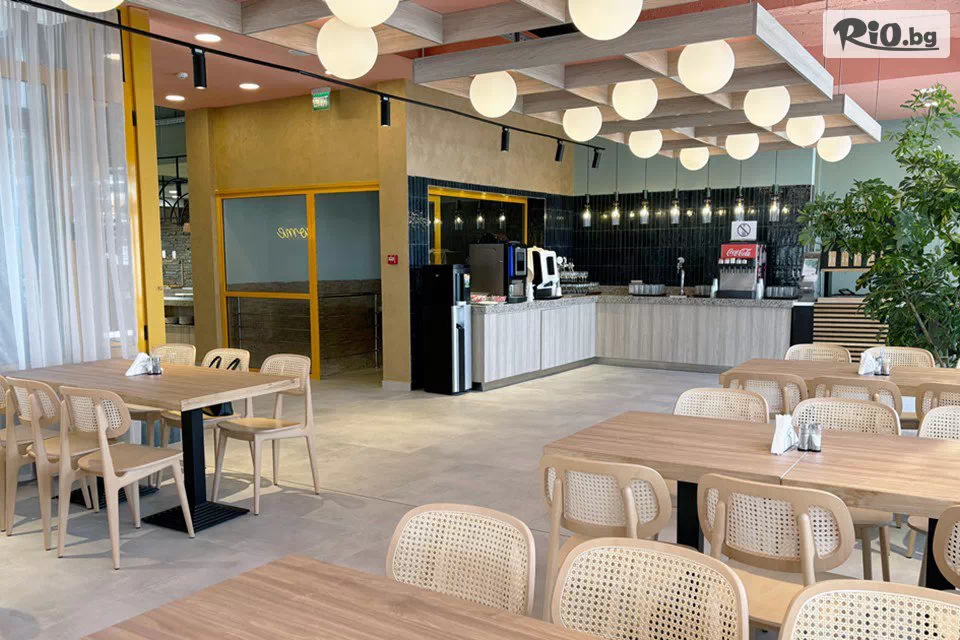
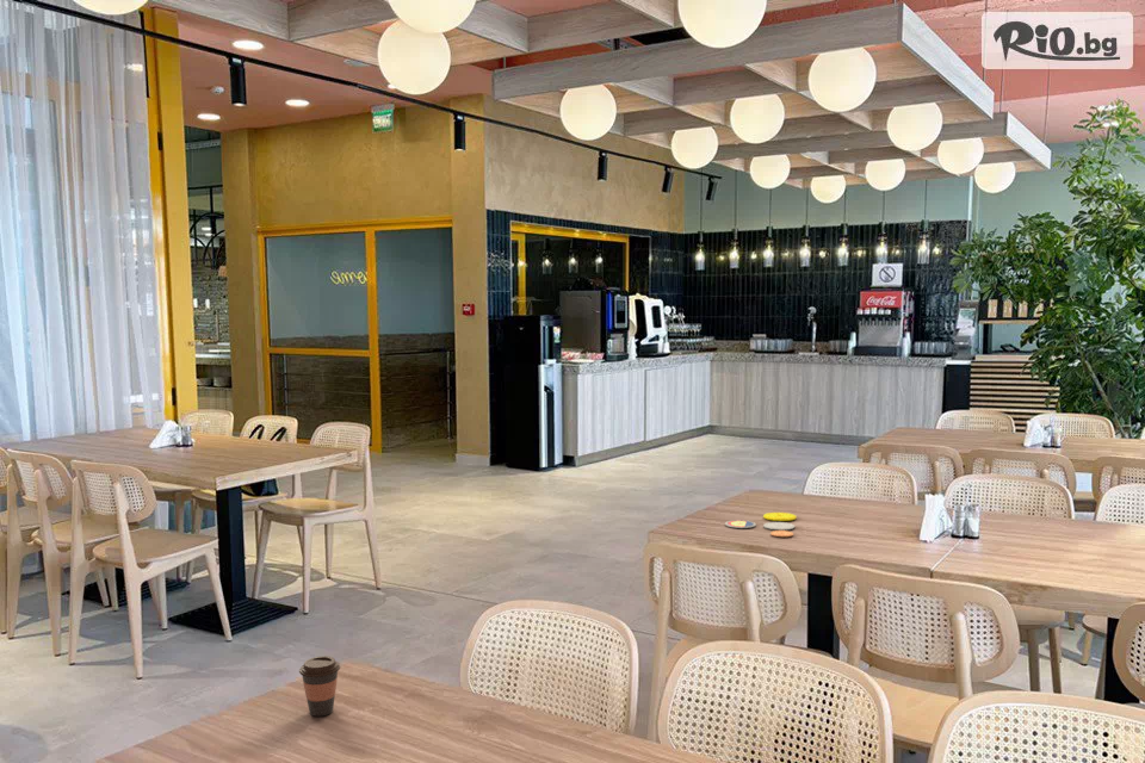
+ coffee cup [298,655,341,718]
+ plate [724,511,798,538]
